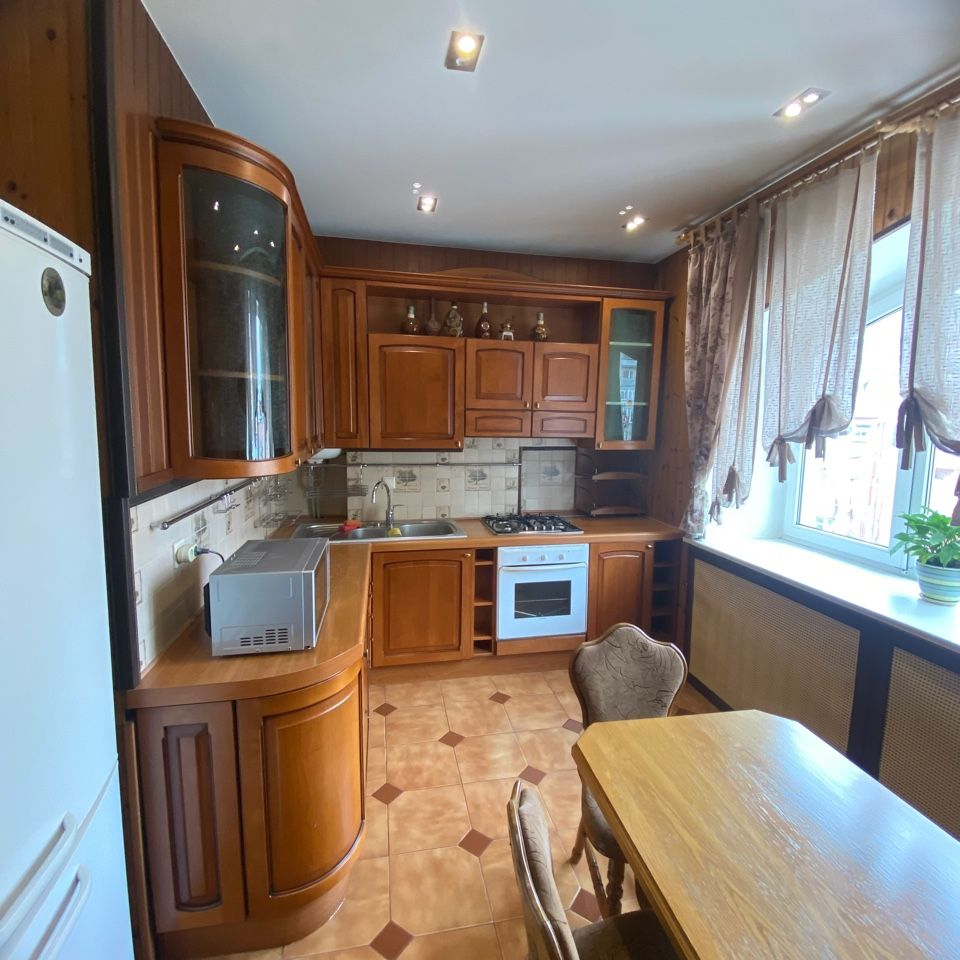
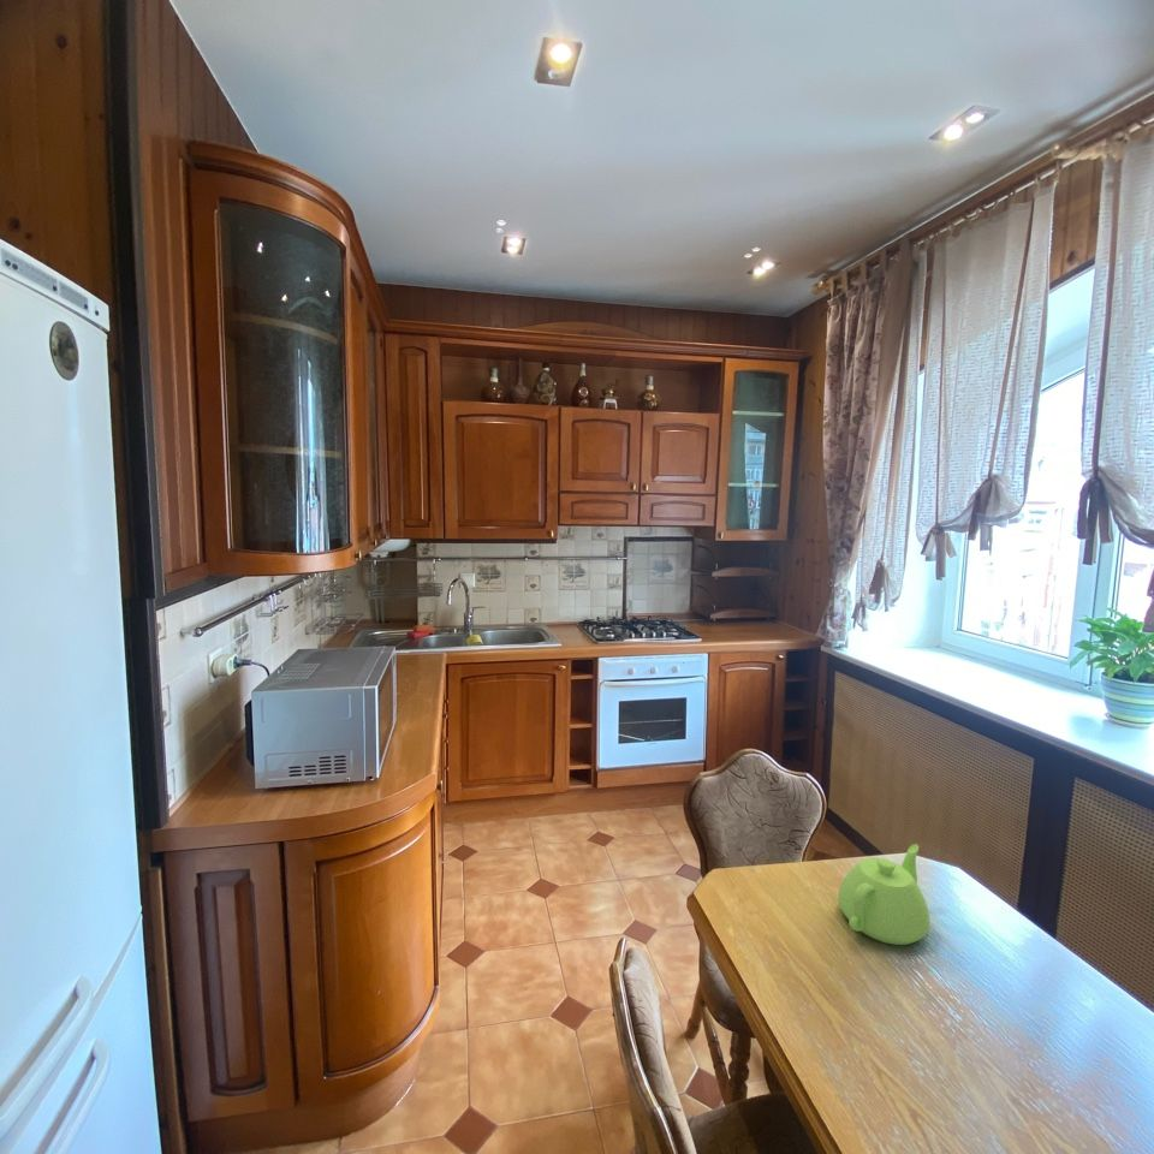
+ teapot [837,843,930,946]
